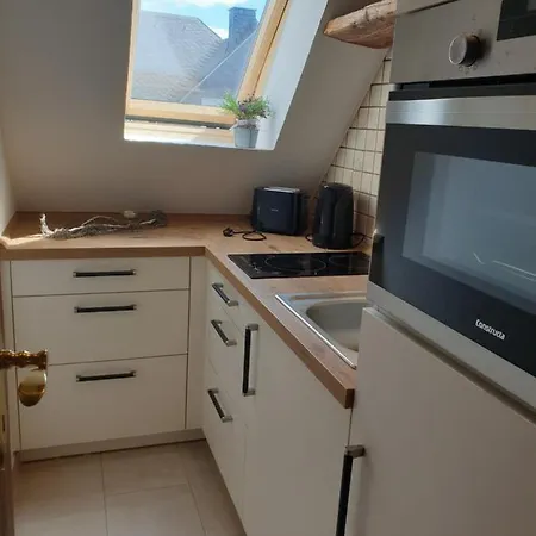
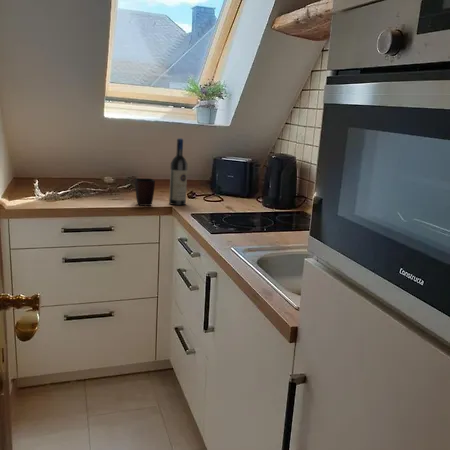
+ wine bottle [168,137,188,206]
+ mug [134,177,156,207]
